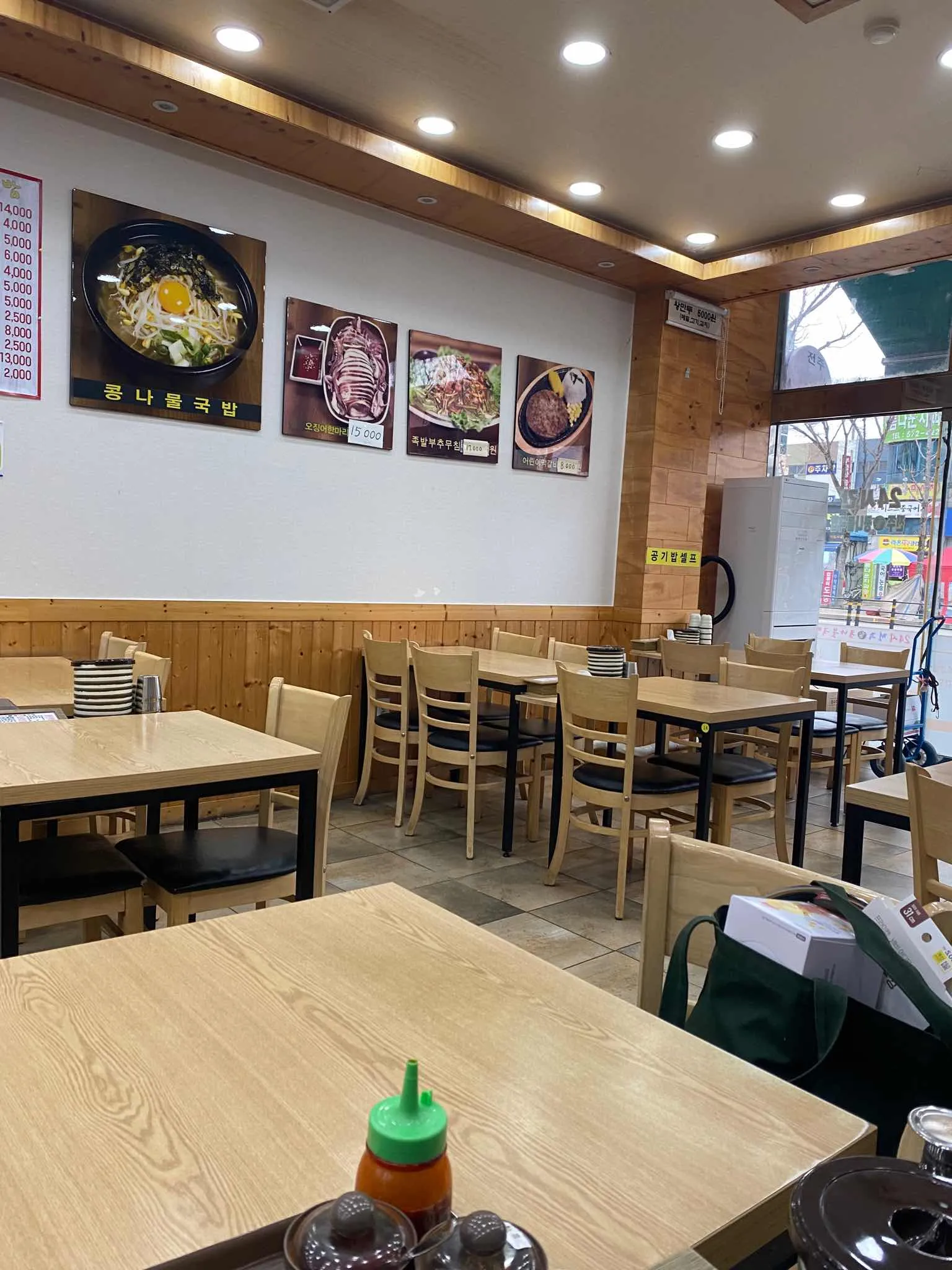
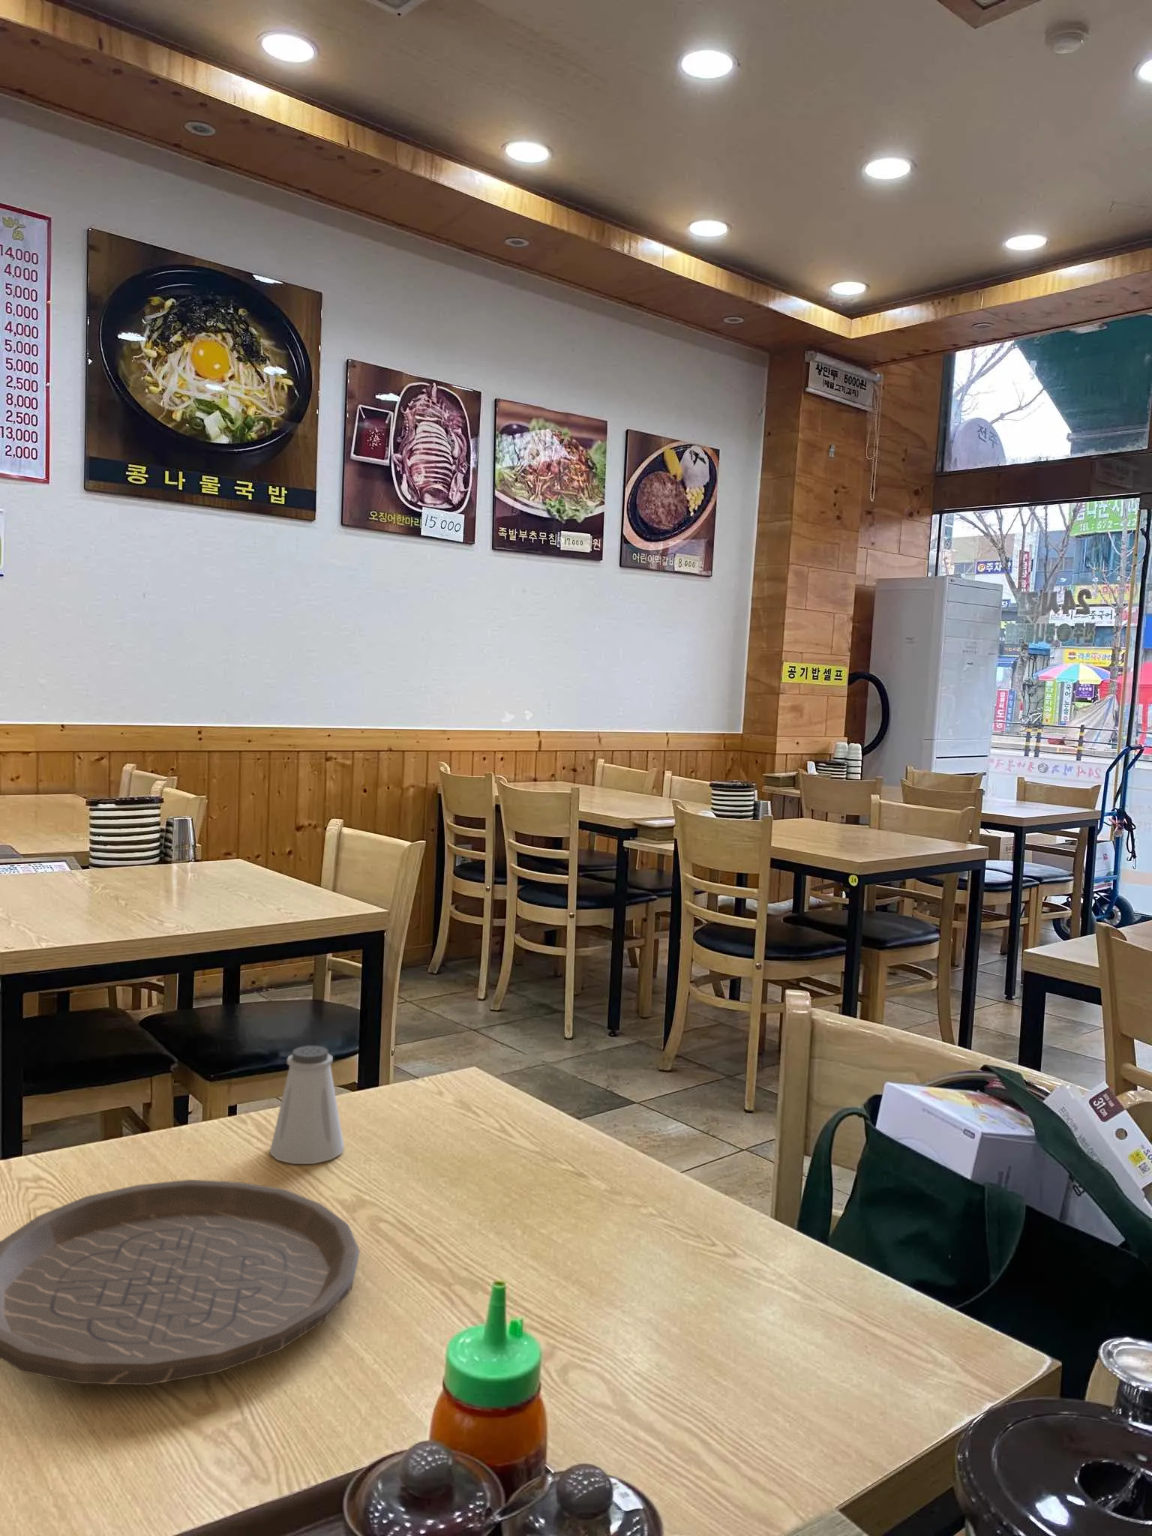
+ saltshaker [269,1045,345,1165]
+ plate [0,1179,361,1385]
